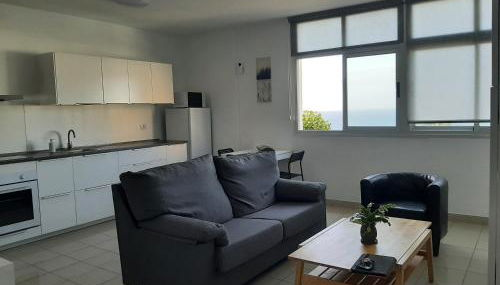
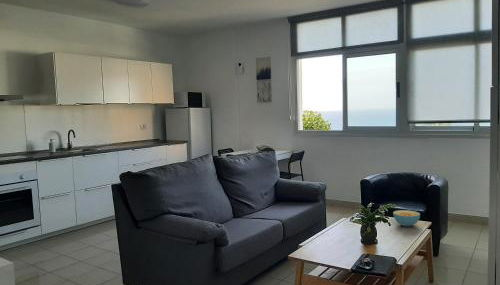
+ cereal bowl [392,209,421,227]
